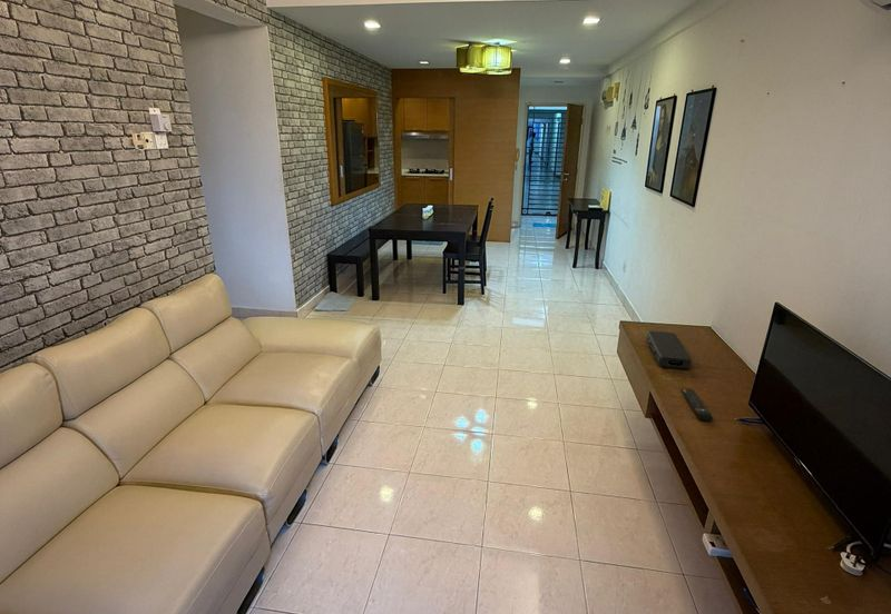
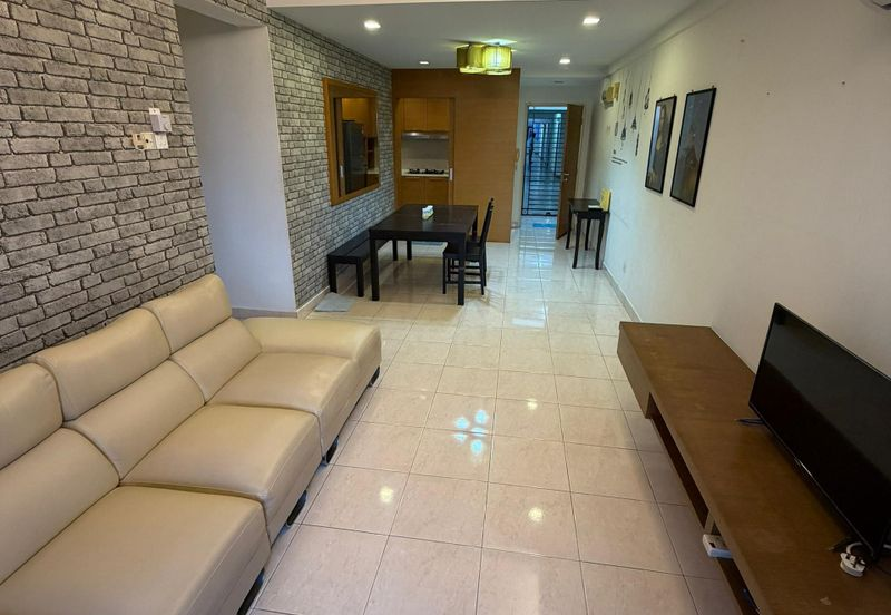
- remote control [681,387,714,422]
- power bank [645,329,694,369]
